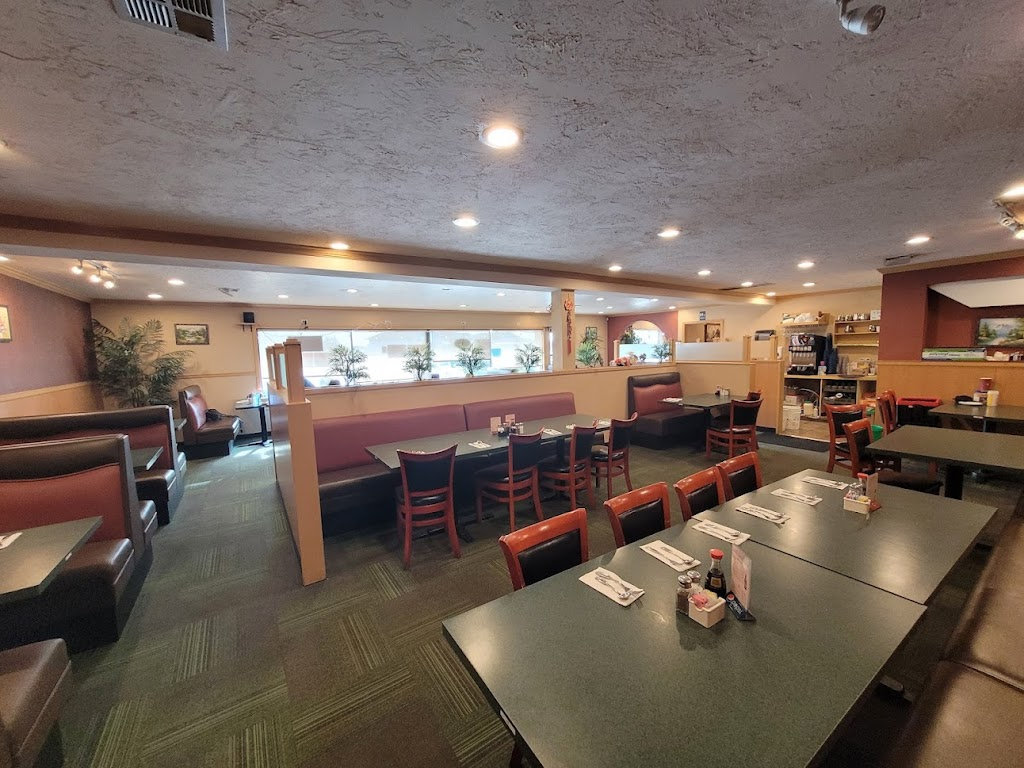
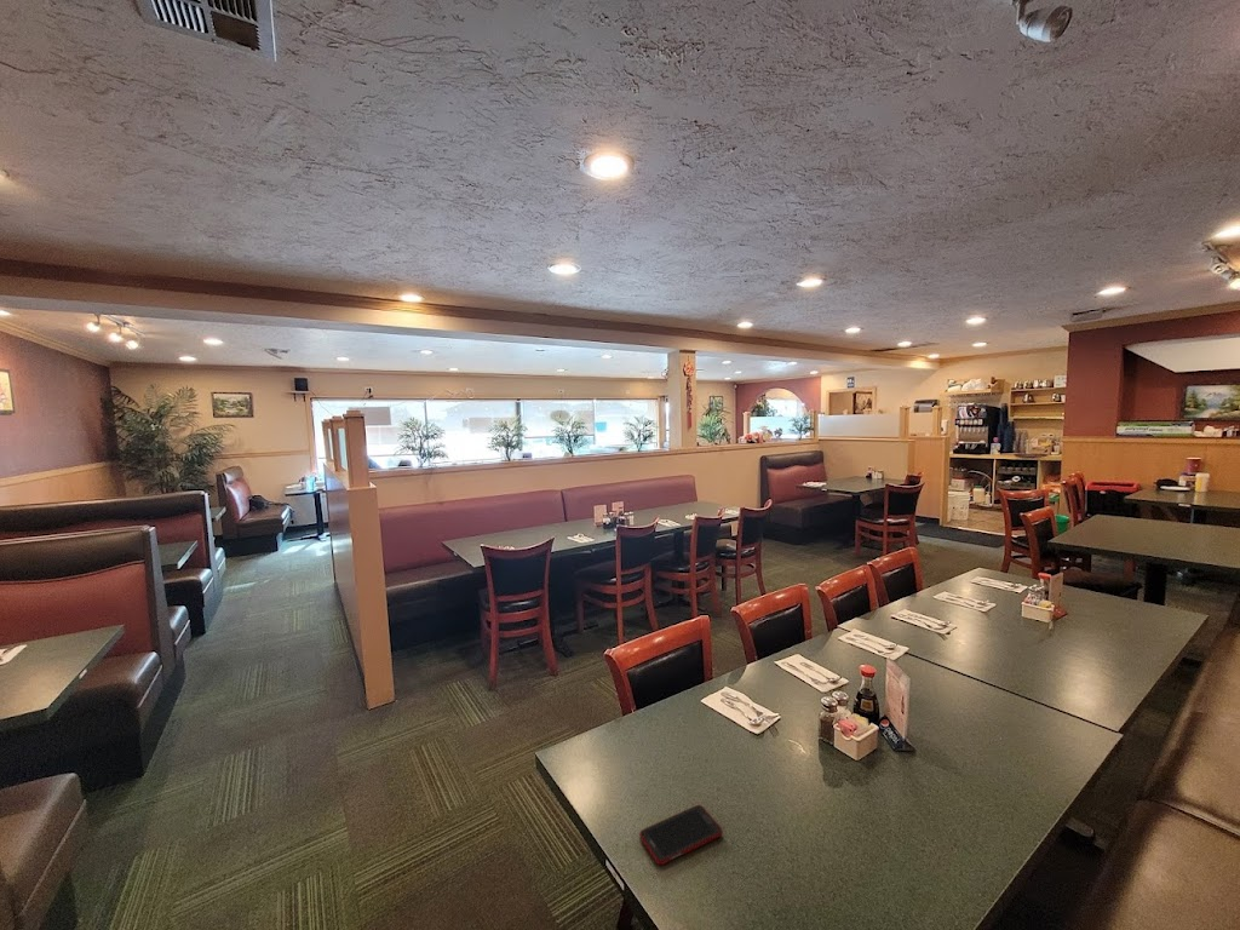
+ cell phone [638,804,724,866]
